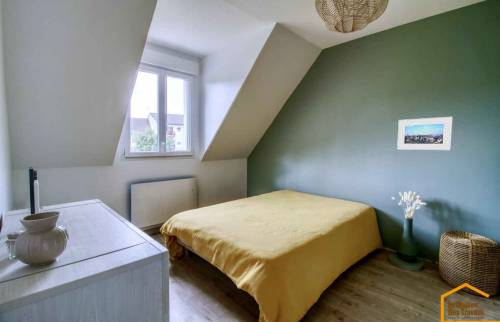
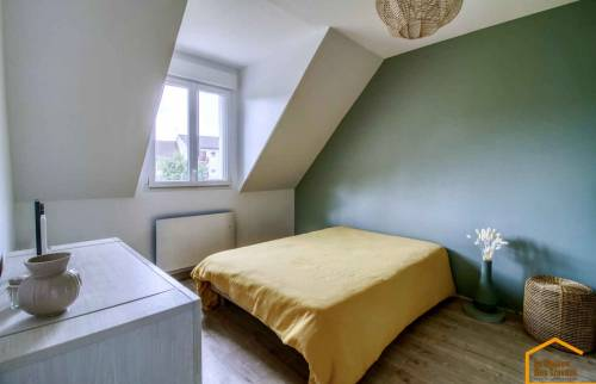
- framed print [396,116,453,151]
